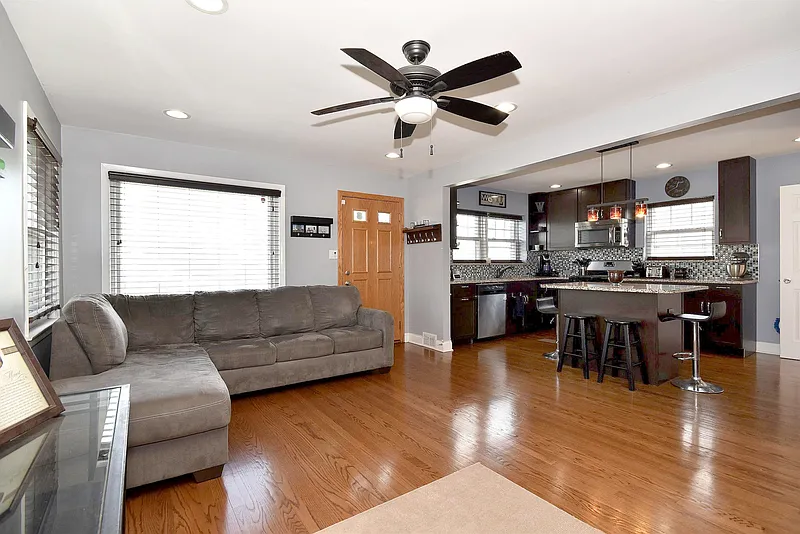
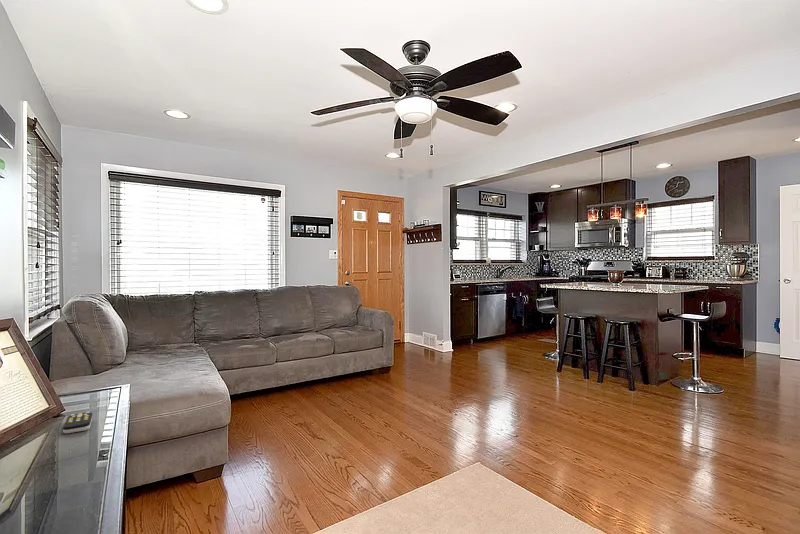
+ remote control [62,411,94,434]
